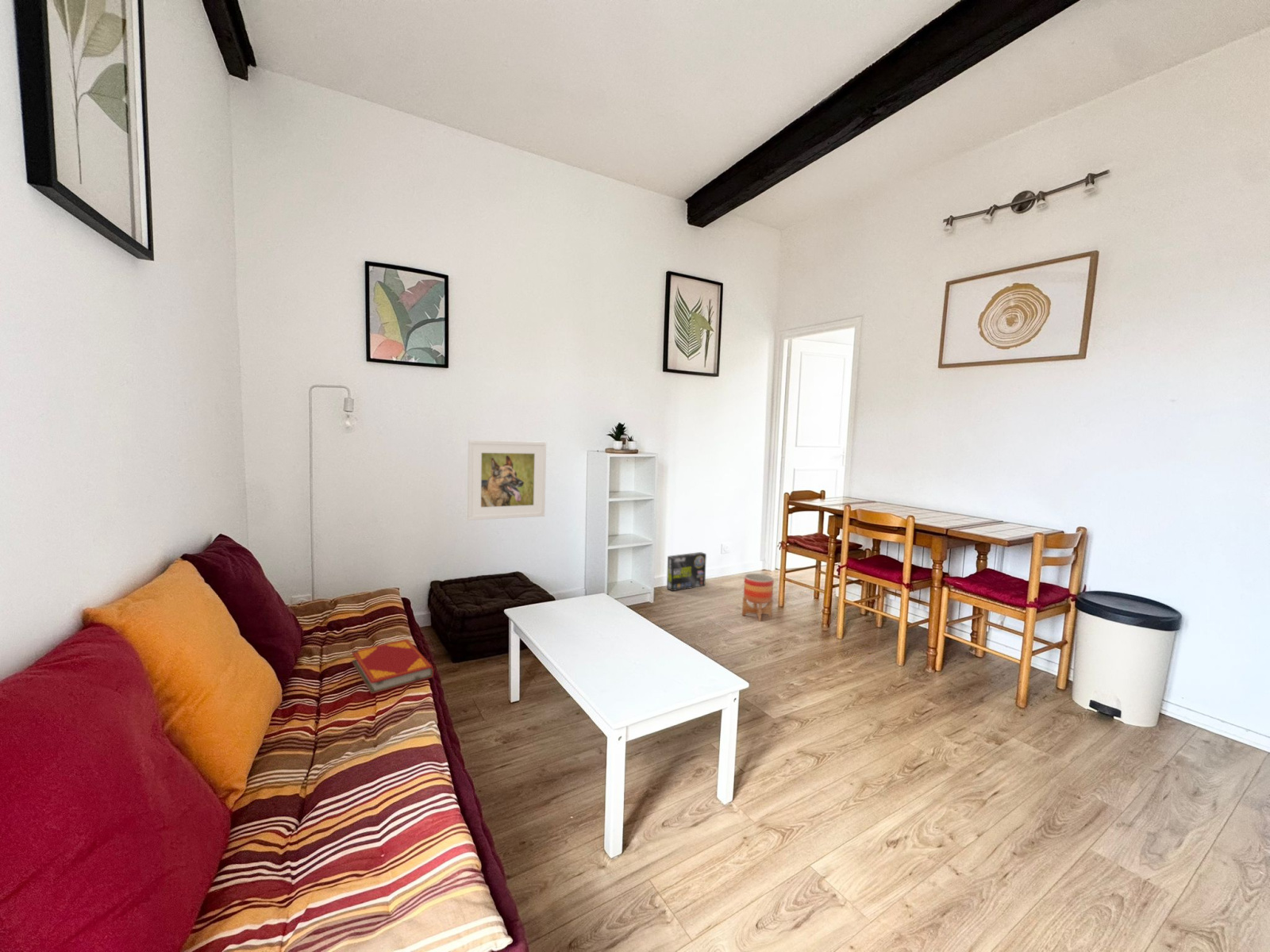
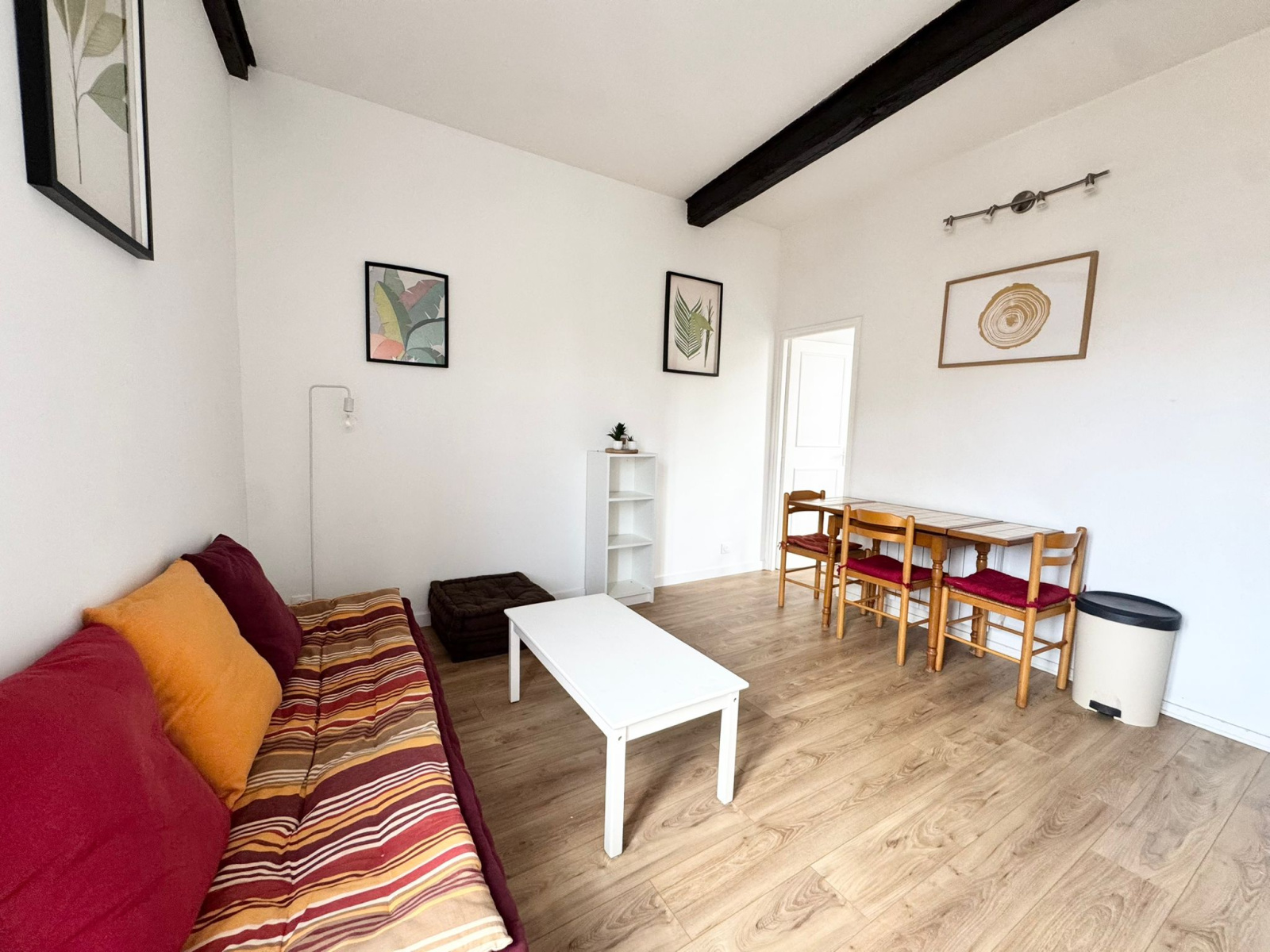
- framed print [467,440,547,521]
- hardback book [351,639,435,695]
- planter [741,573,775,622]
- box [666,551,707,592]
